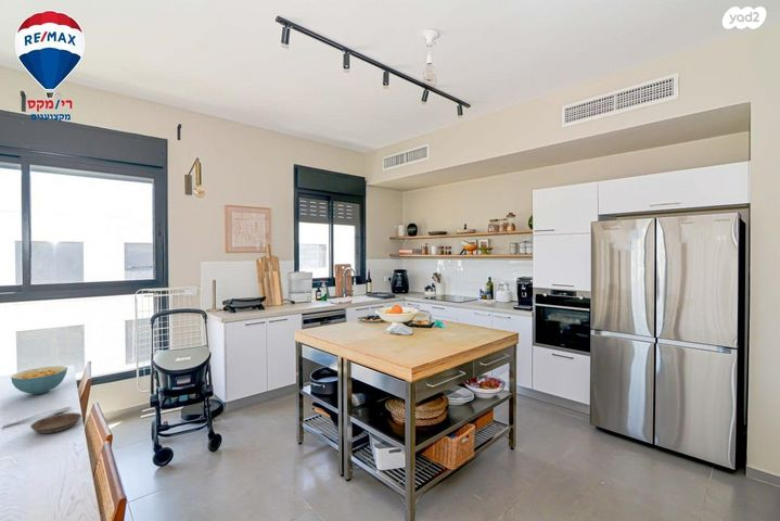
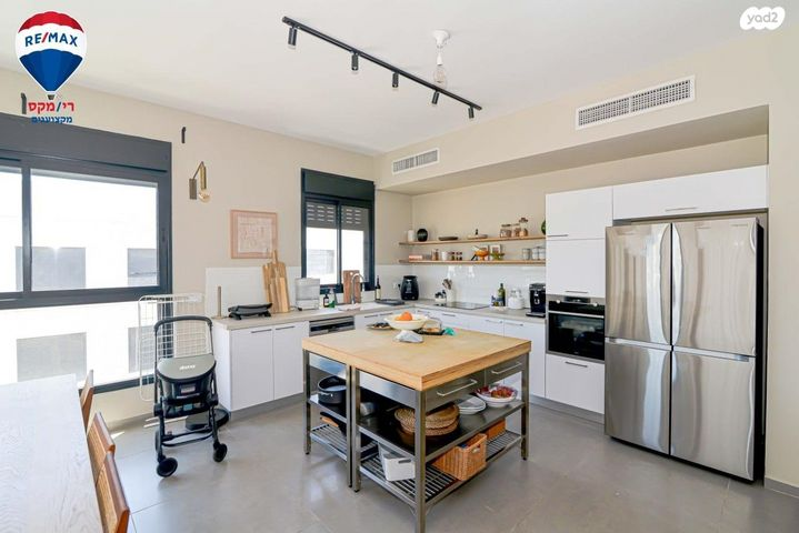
- saucer [29,411,82,434]
- spoon [1,405,72,428]
- cereal bowl [10,365,68,395]
